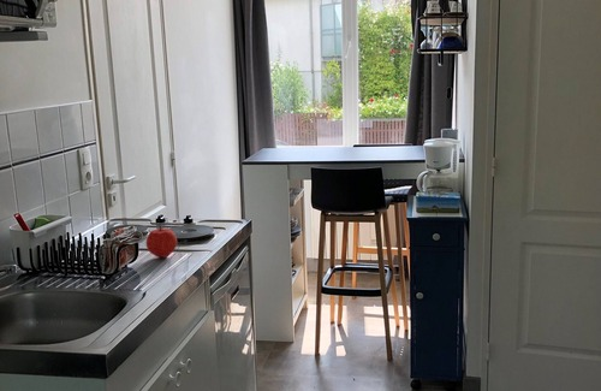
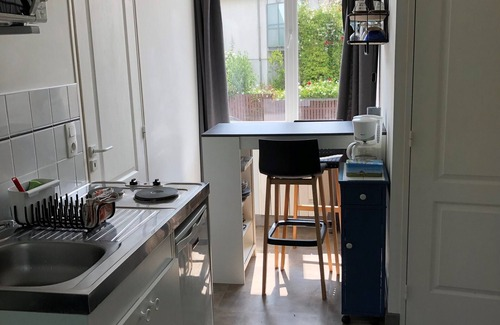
- fruit [145,225,178,259]
